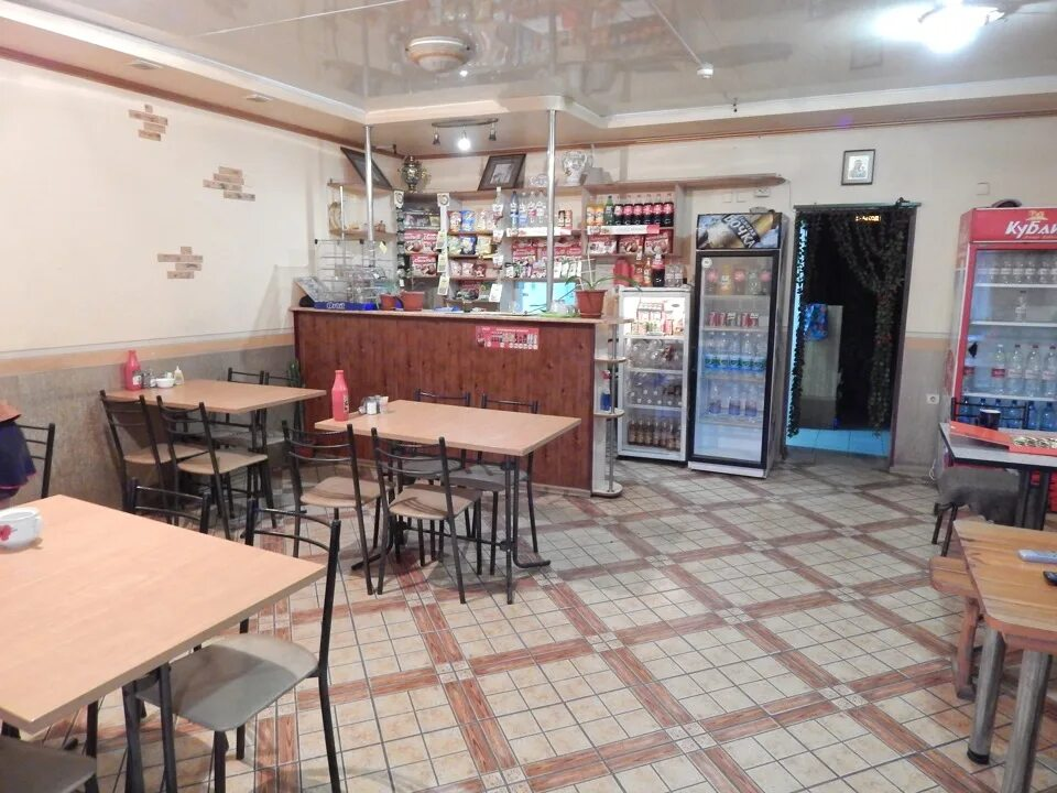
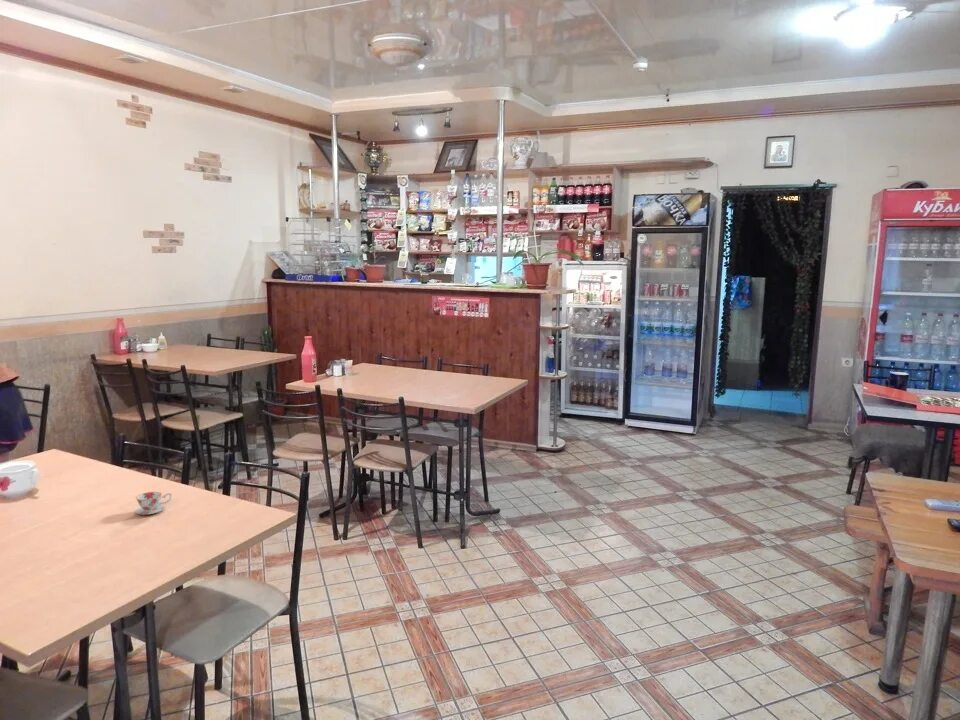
+ teacup [135,491,173,516]
